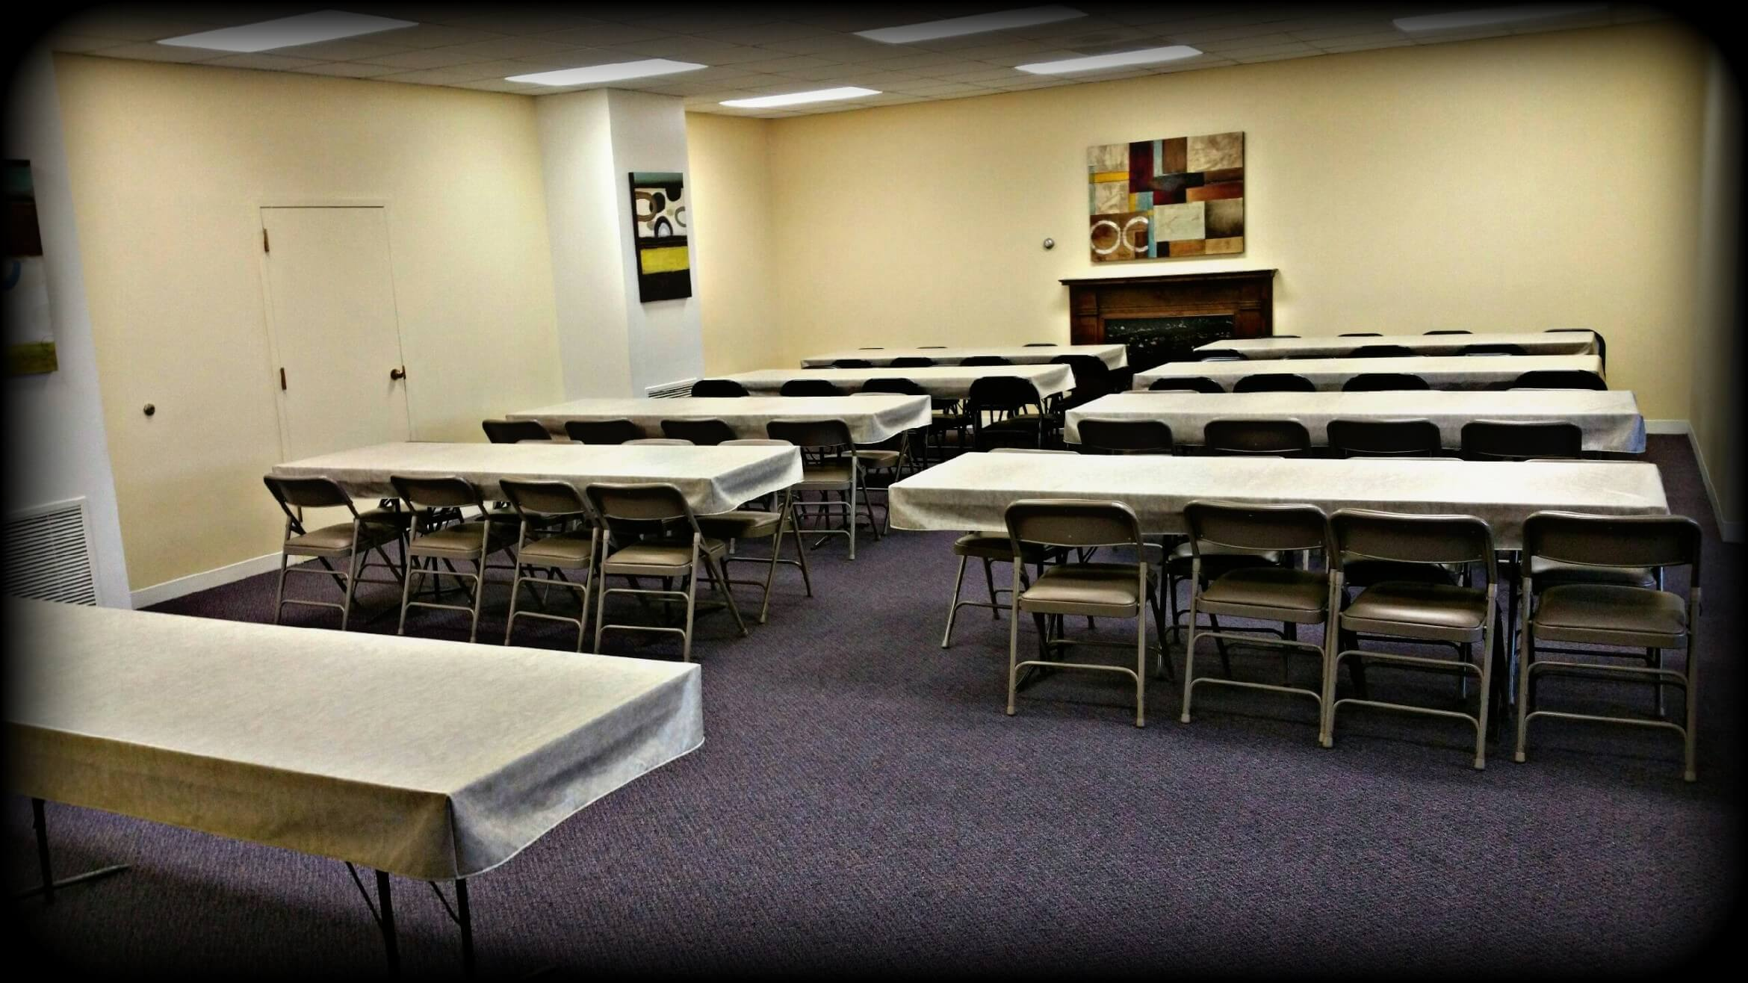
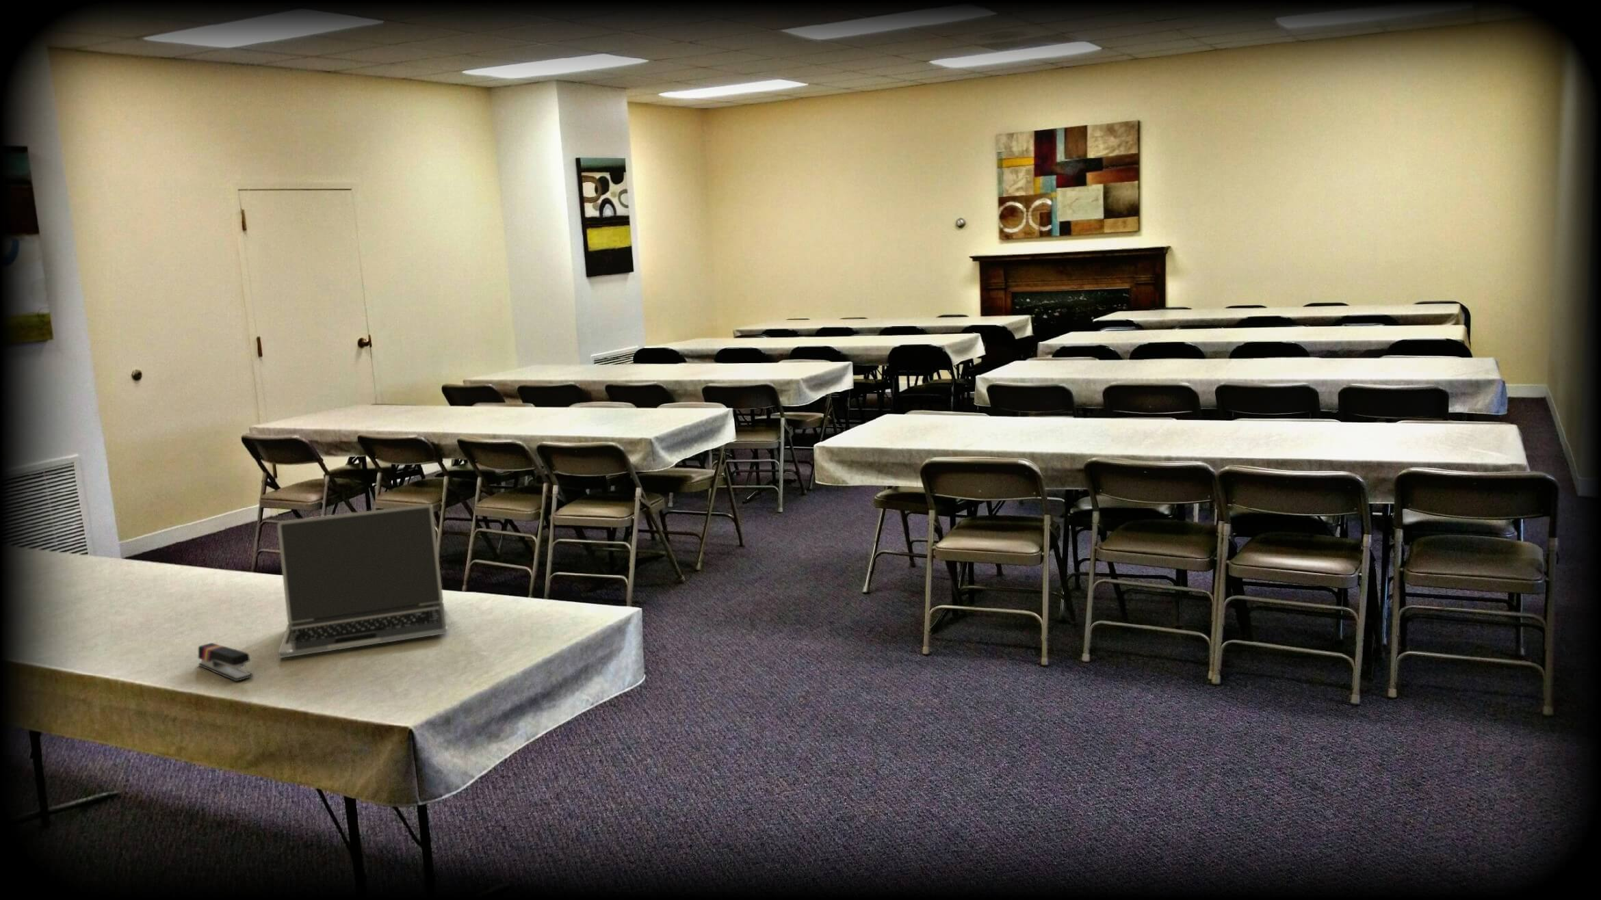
+ stapler [198,642,254,681]
+ laptop [276,503,449,658]
